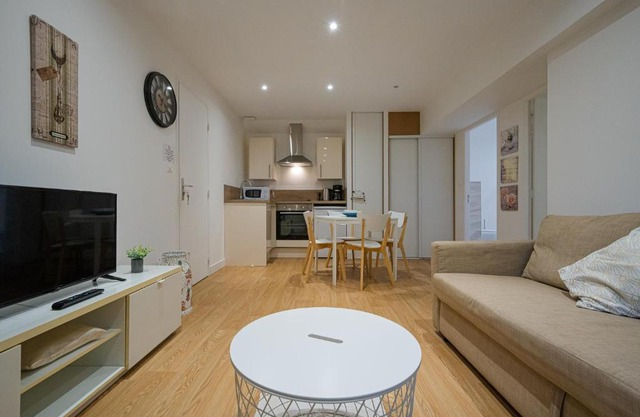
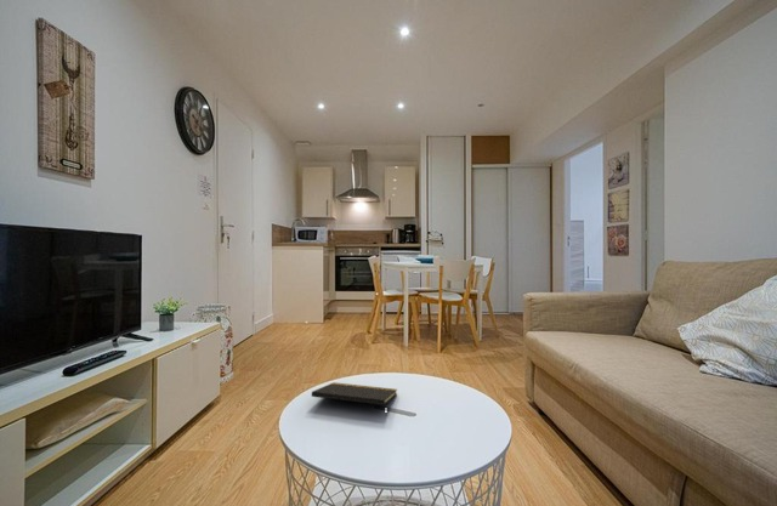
+ notepad [311,381,398,417]
